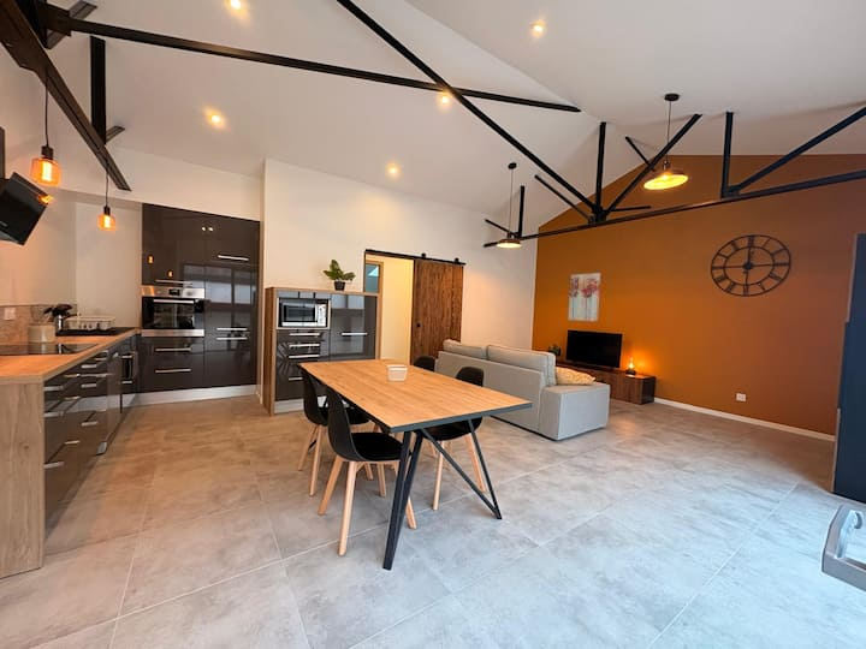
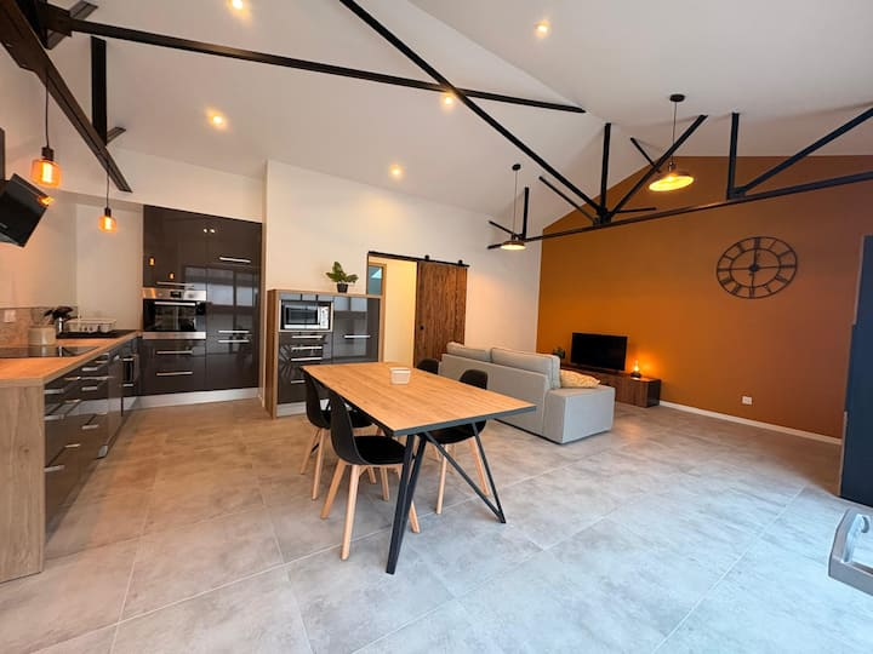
- wall art [568,272,601,322]
